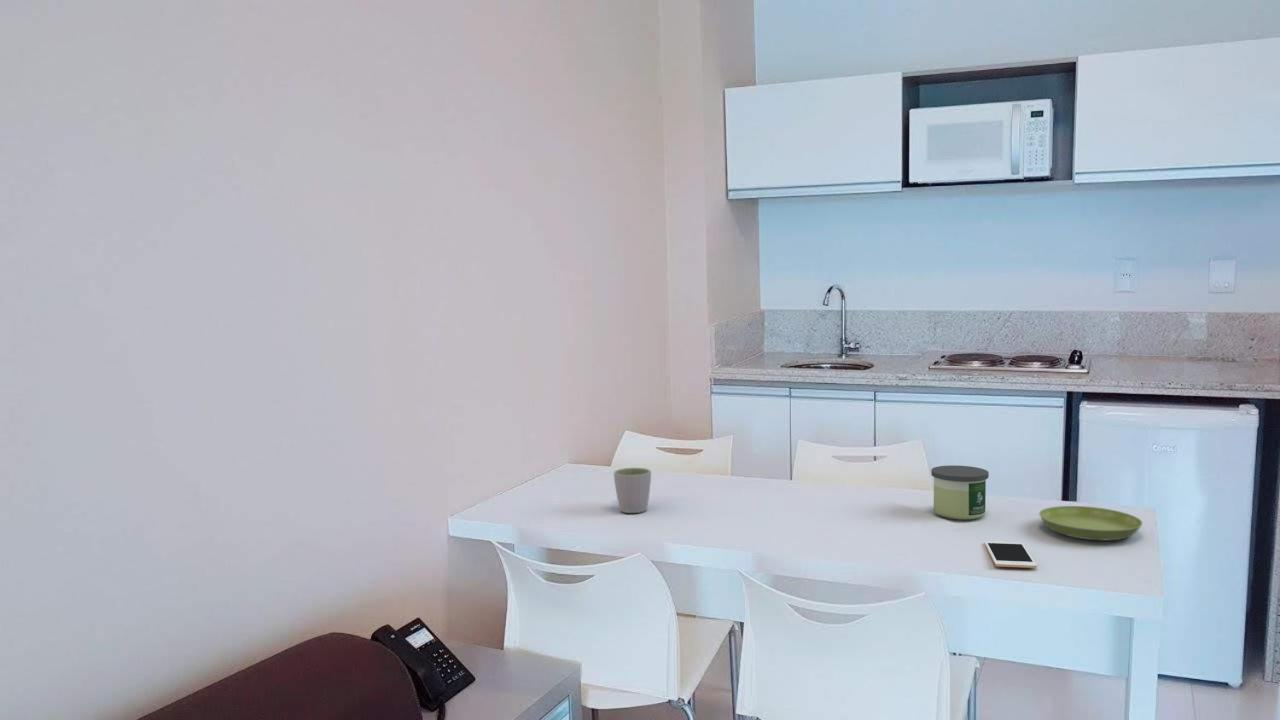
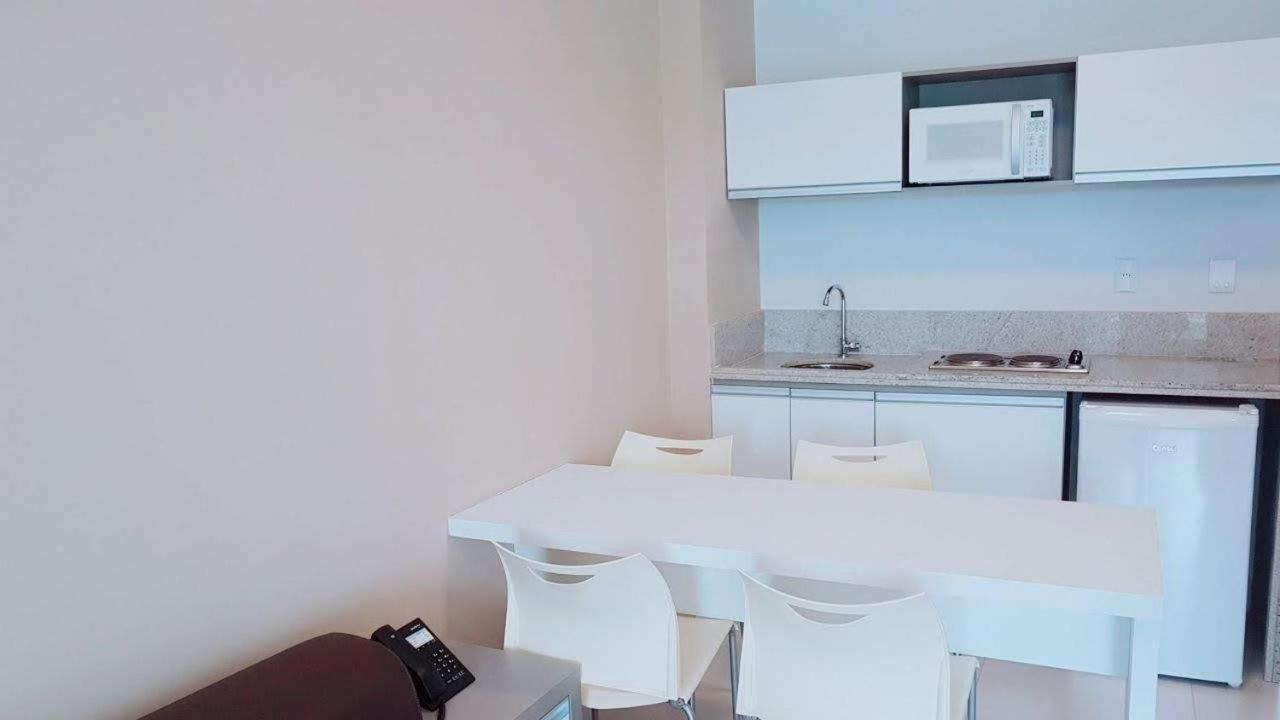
- candle [930,464,990,520]
- saucer [1038,505,1144,542]
- mug [613,467,652,514]
- cell phone [984,540,1038,569]
